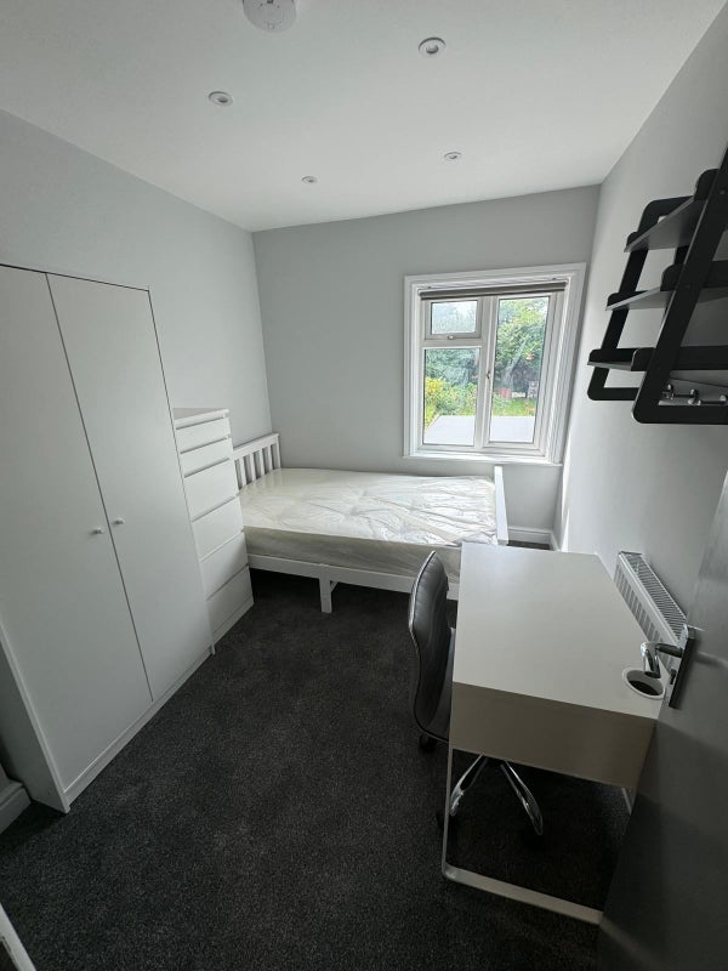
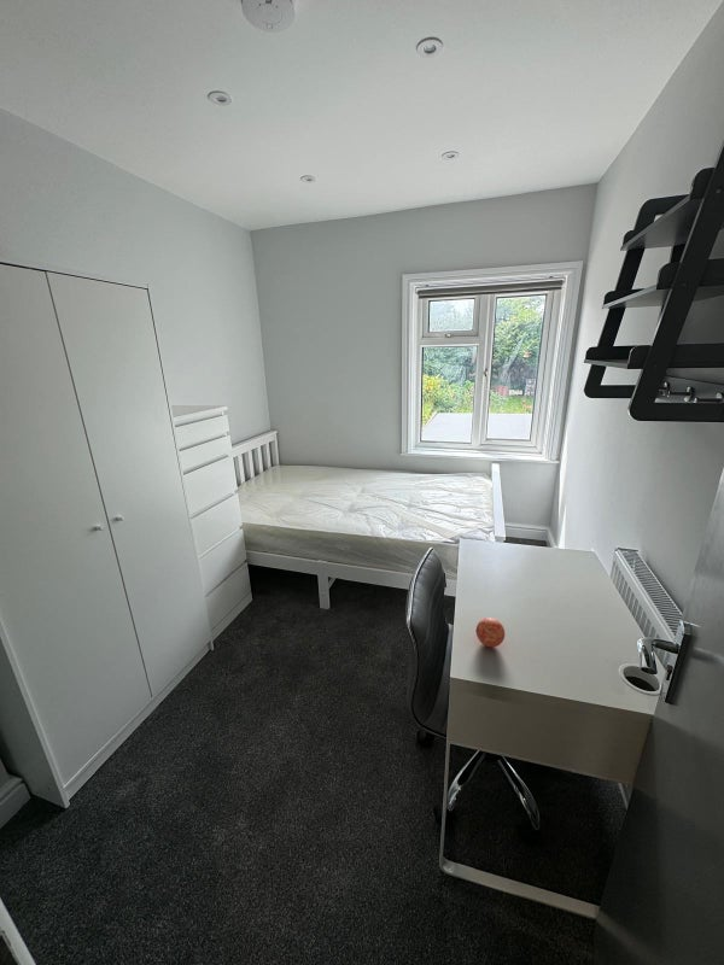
+ apple [475,616,506,648]
